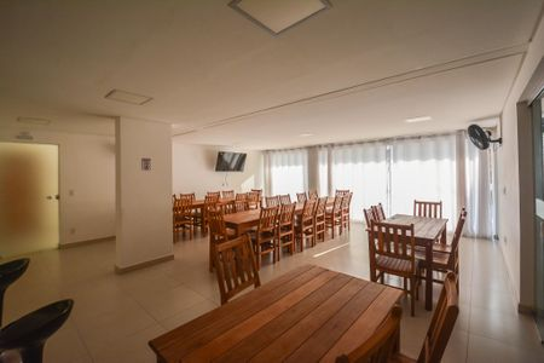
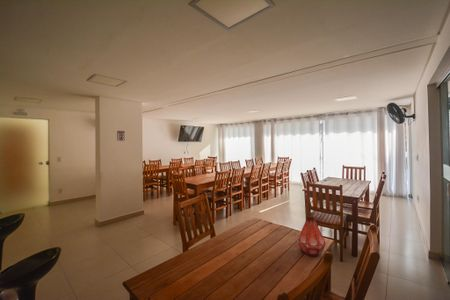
+ bottle [297,211,327,257]
